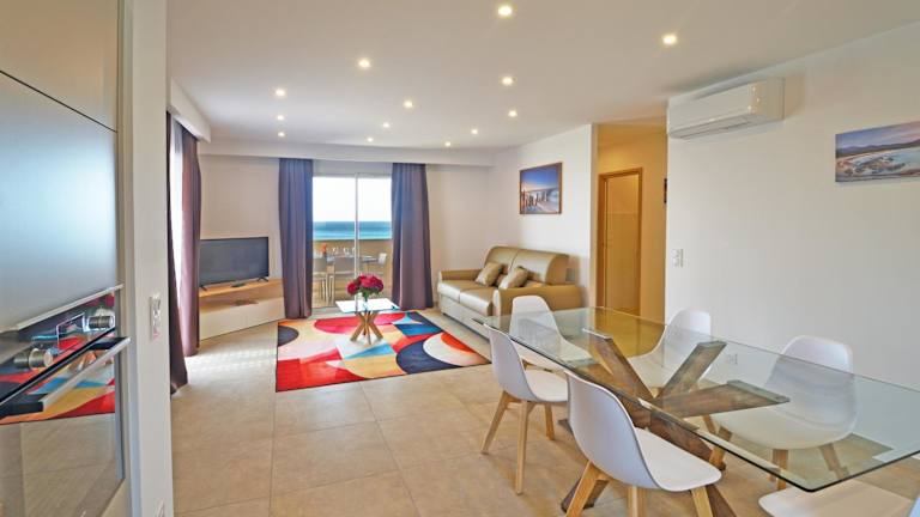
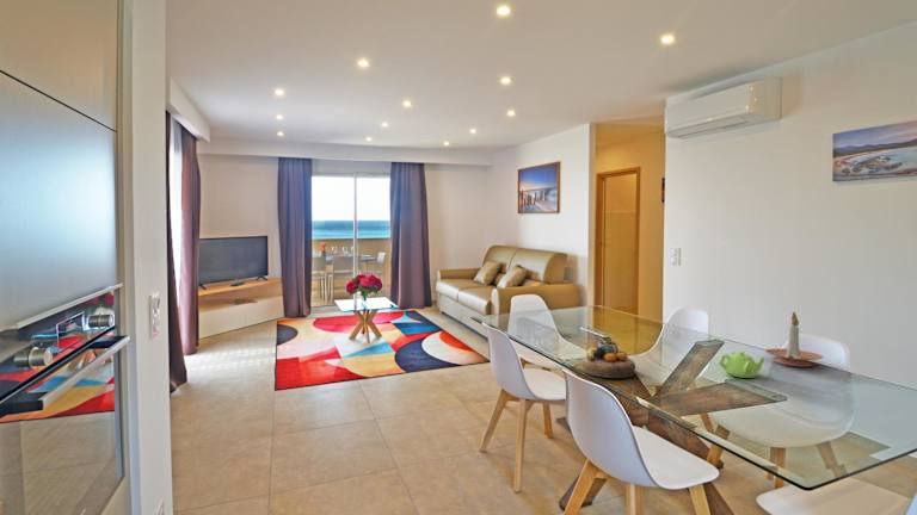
+ teapot [716,350,767,379]
+ candle holder [764,311,825,367]
+ decorative bowl [581,339,636,379]
